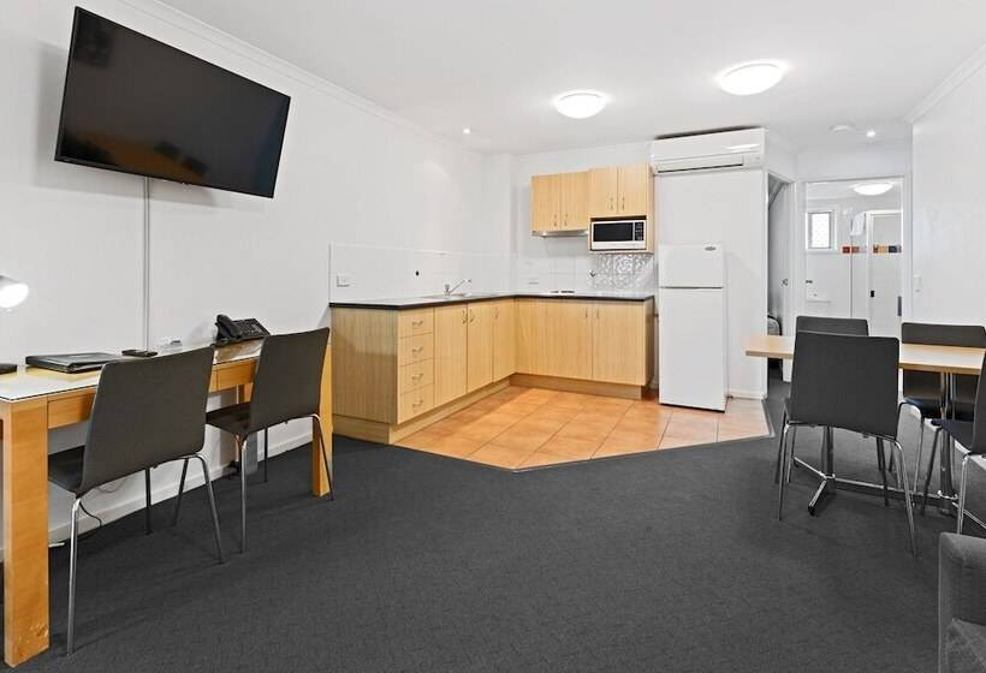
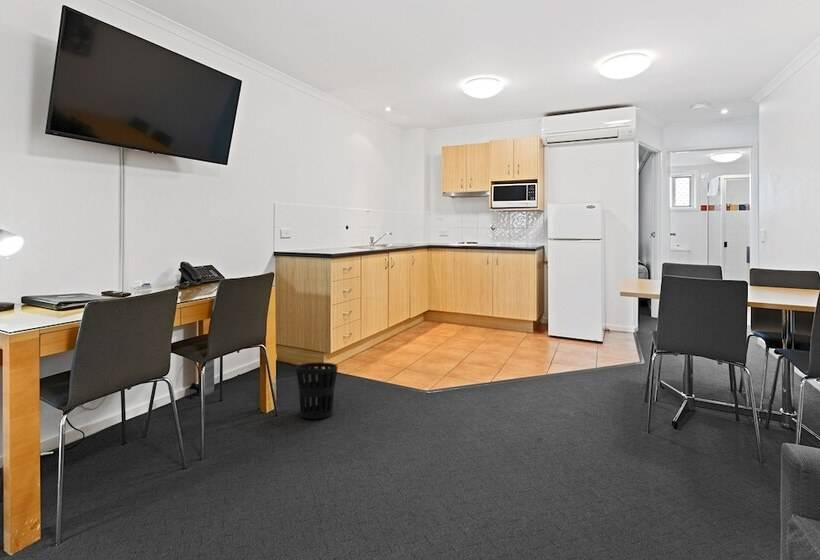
+ wastebasket [295,361,338,420]
